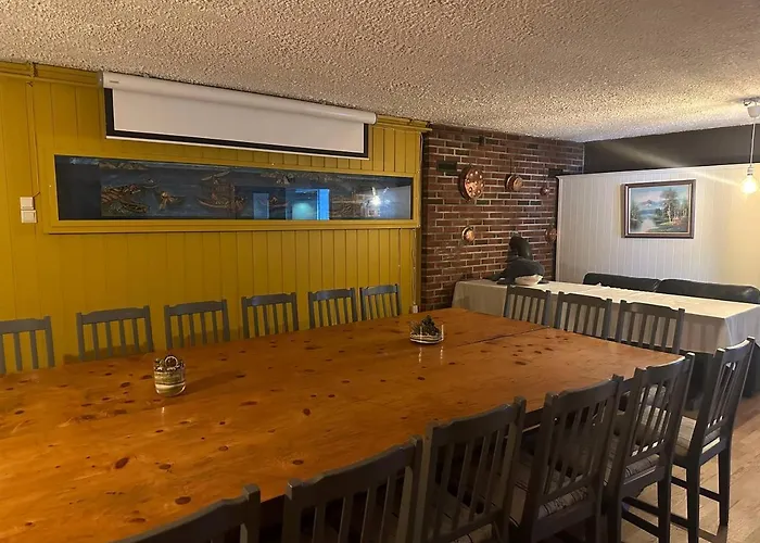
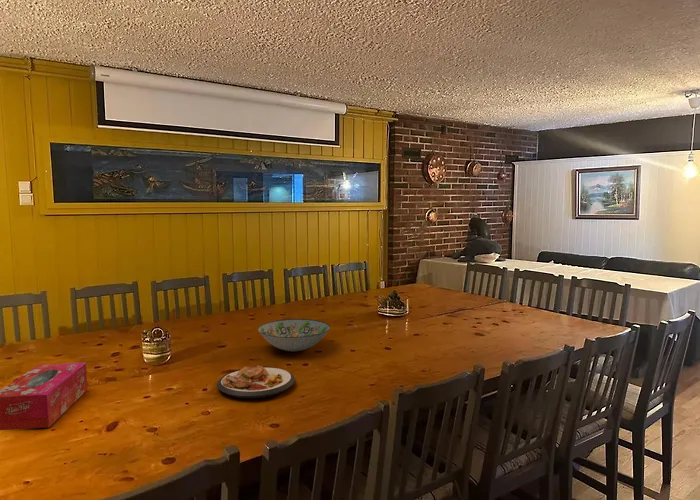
+ decorative bowl [257,318,331,353]
+ tissue box [0,361,88,431]
+ plate [216,365,296,399]
